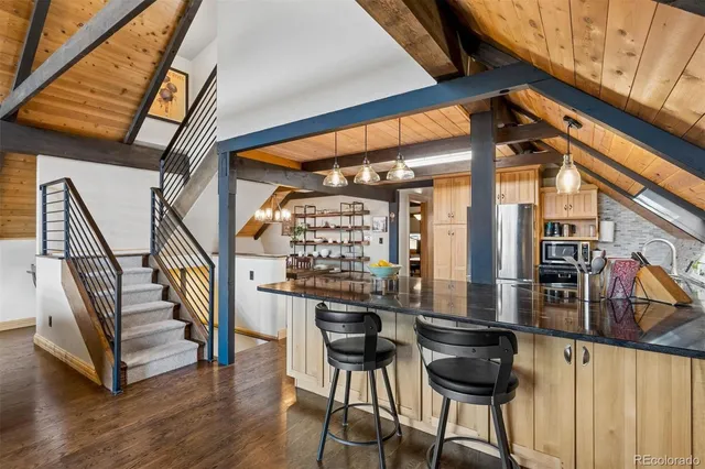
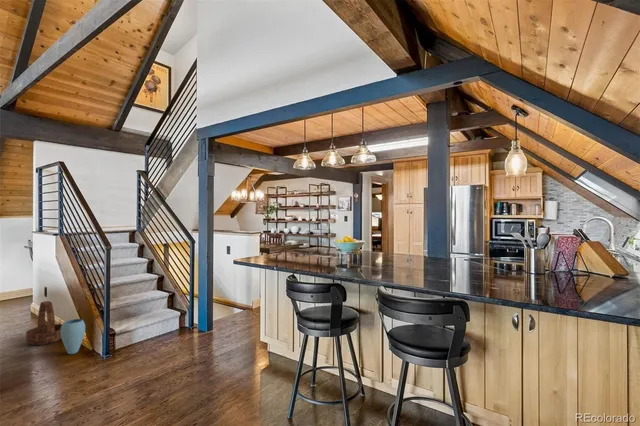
+ vase [61,318,86,355]
+ basket [25,300,62,346]
